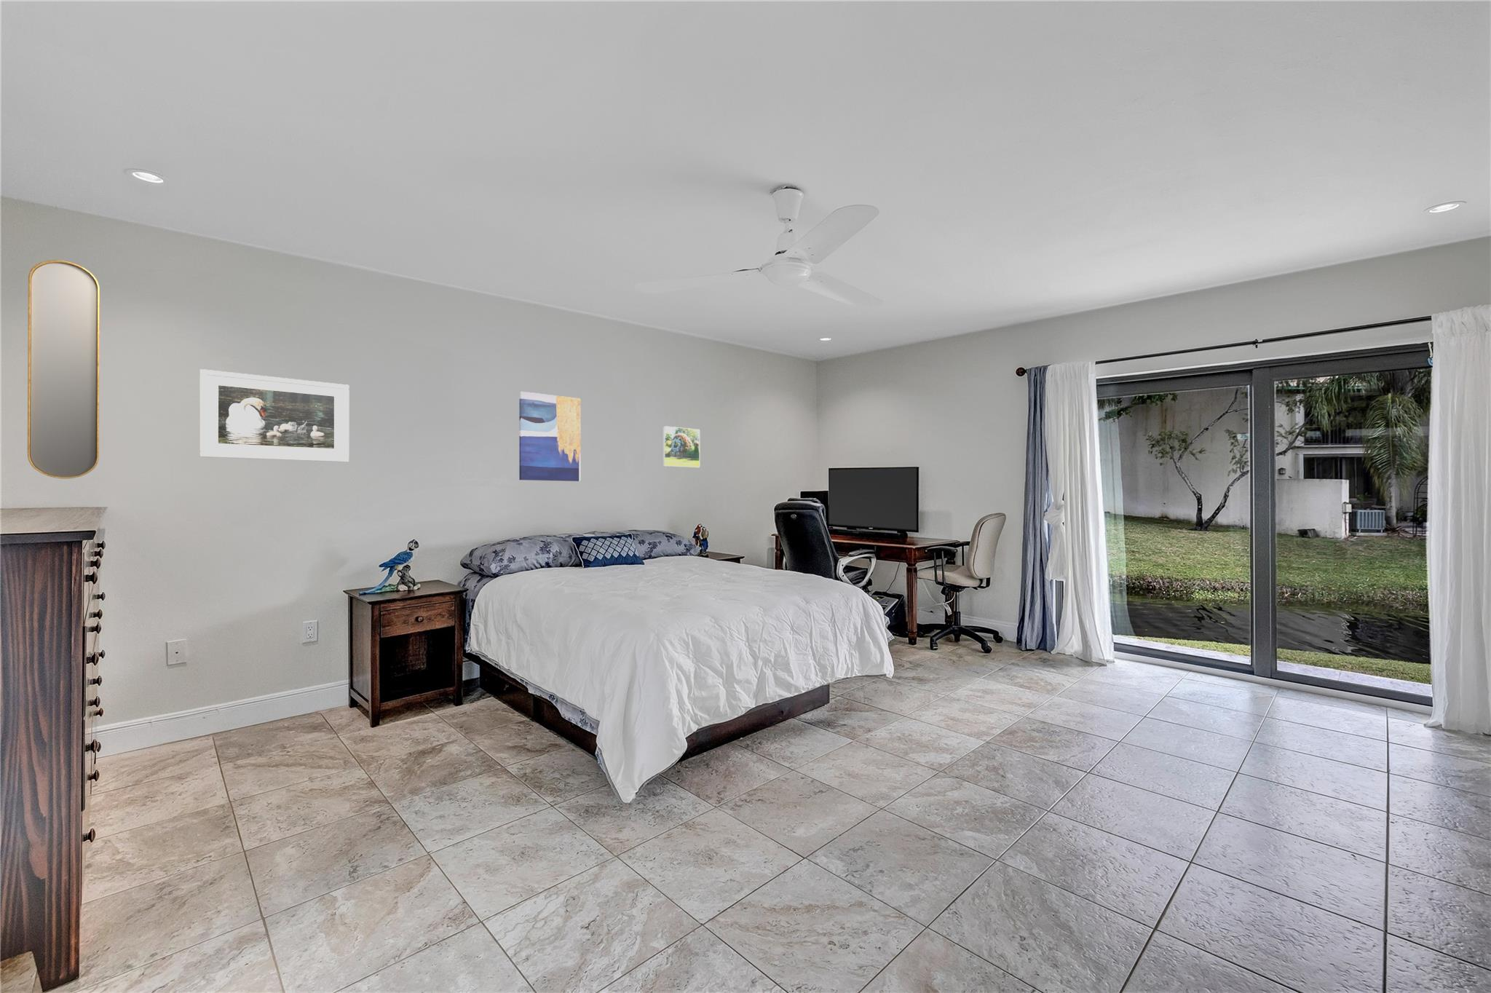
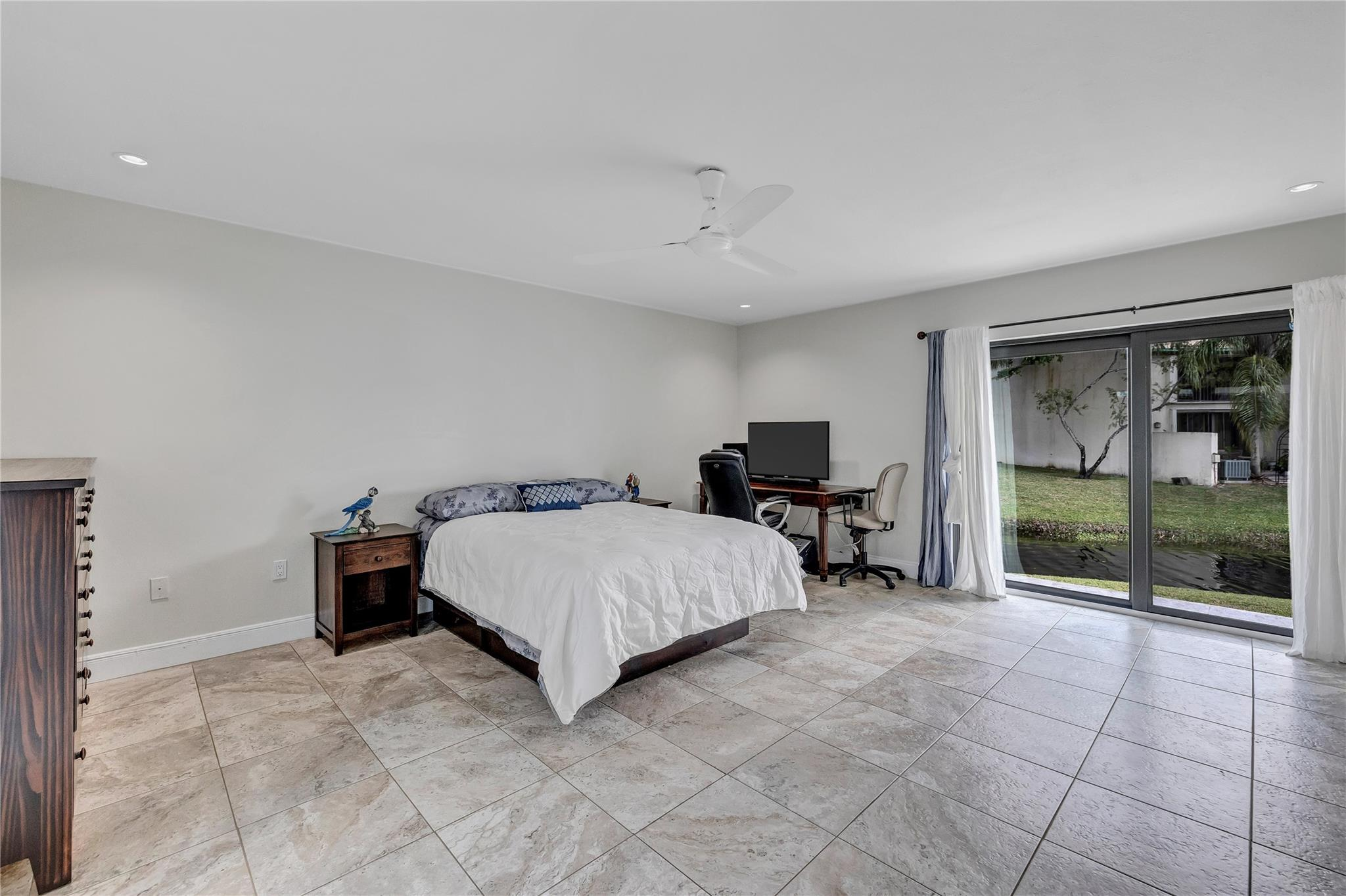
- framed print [198,368,349,463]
- home mirror [27,259,101,480]
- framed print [661,426,700,468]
- wall art [518,391,580,482]
